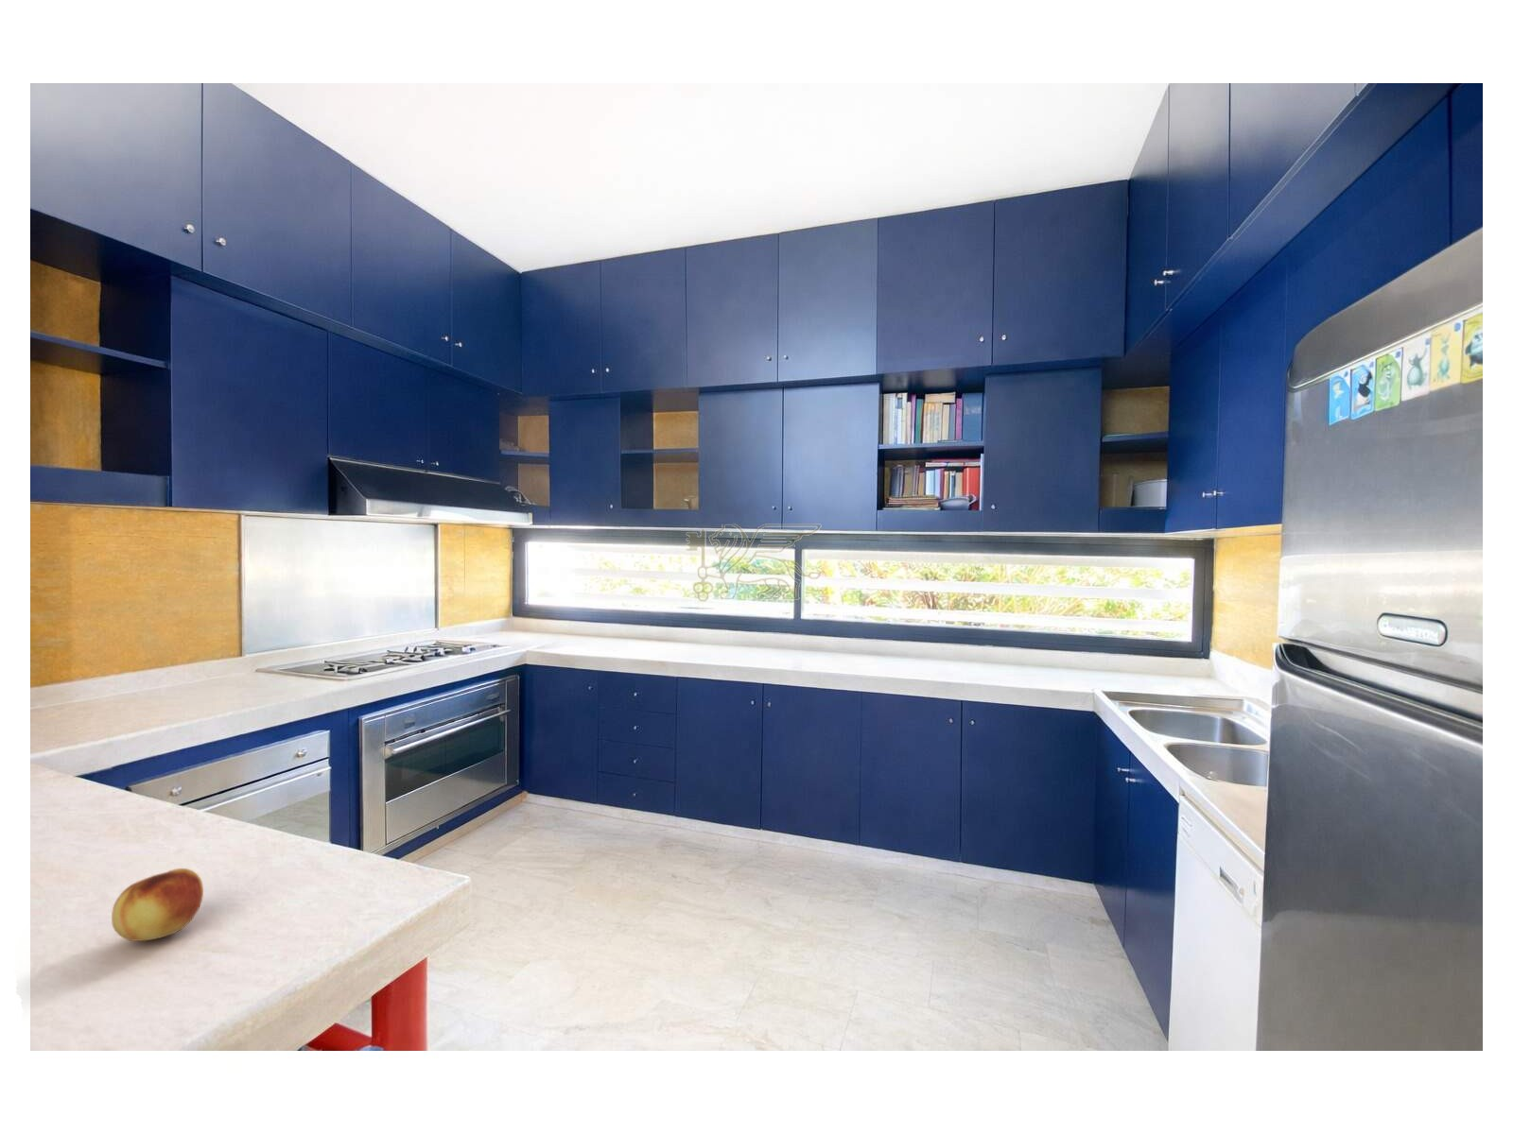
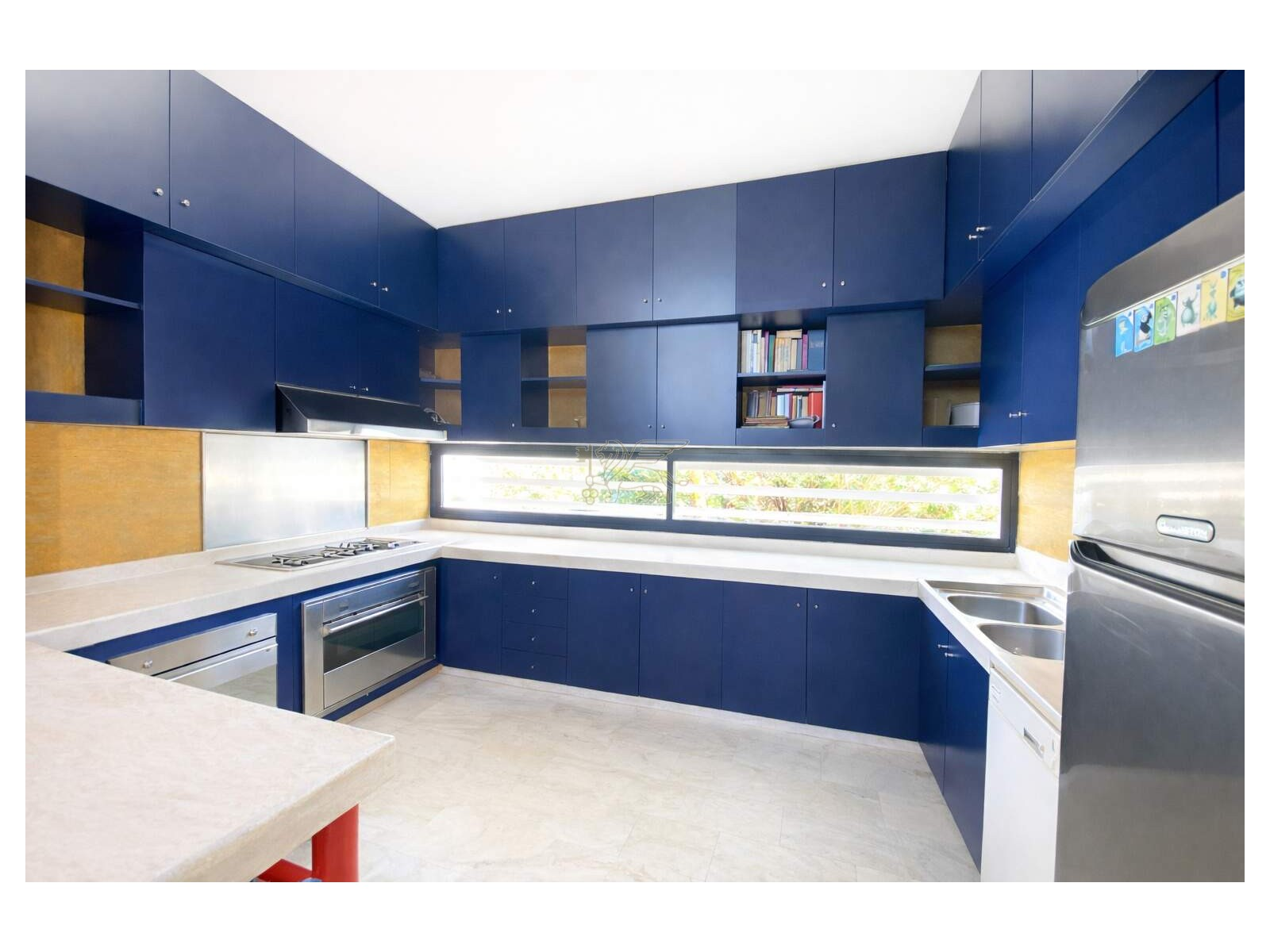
- fruit [111,867,204,942]
